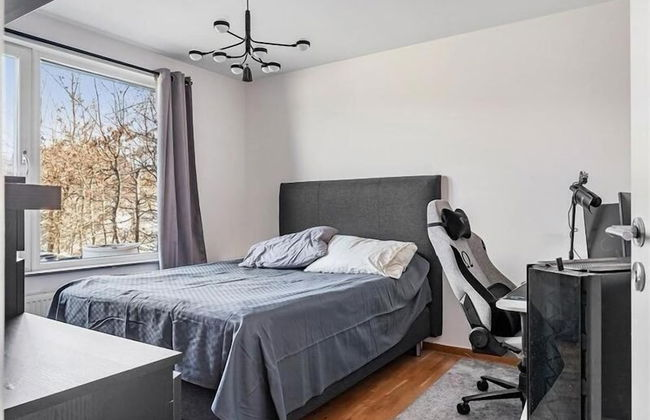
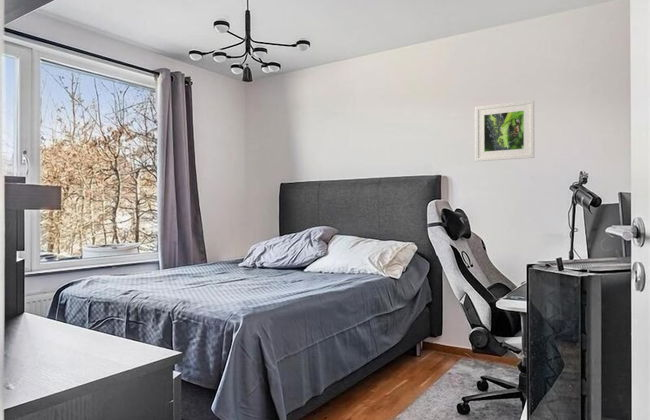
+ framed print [474,99,535,162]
